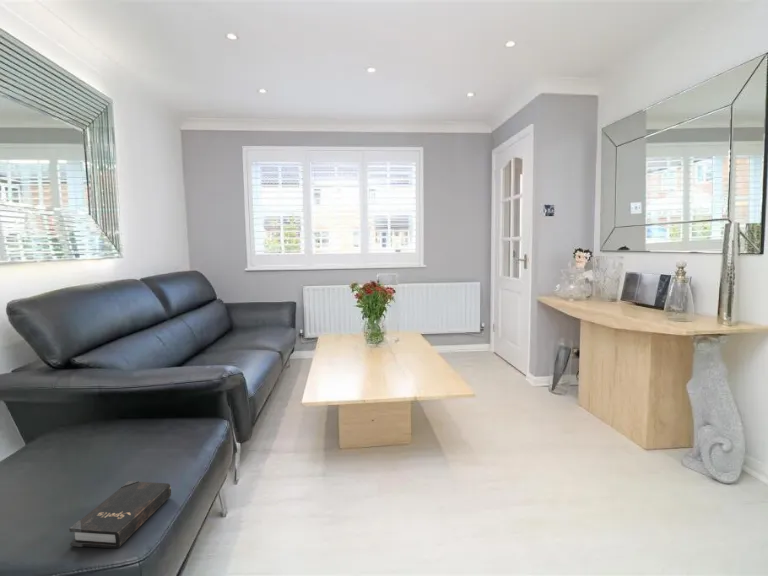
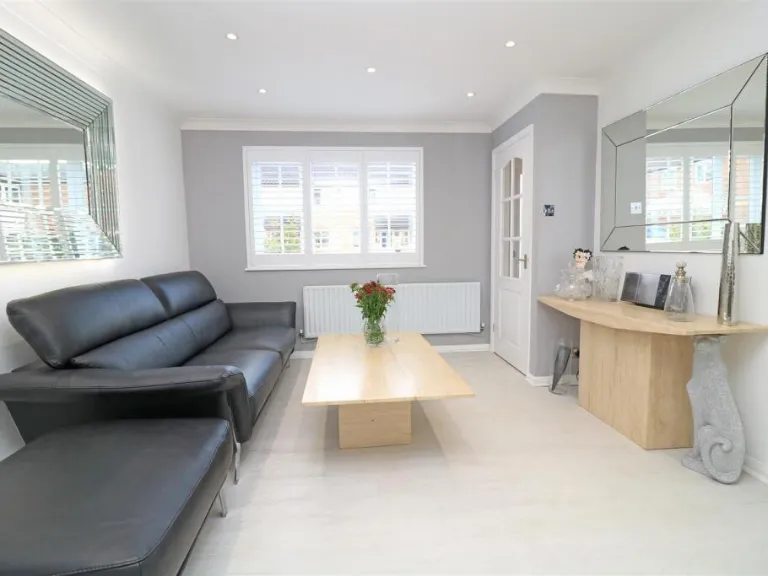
- hardback book [68,480,172,549]
